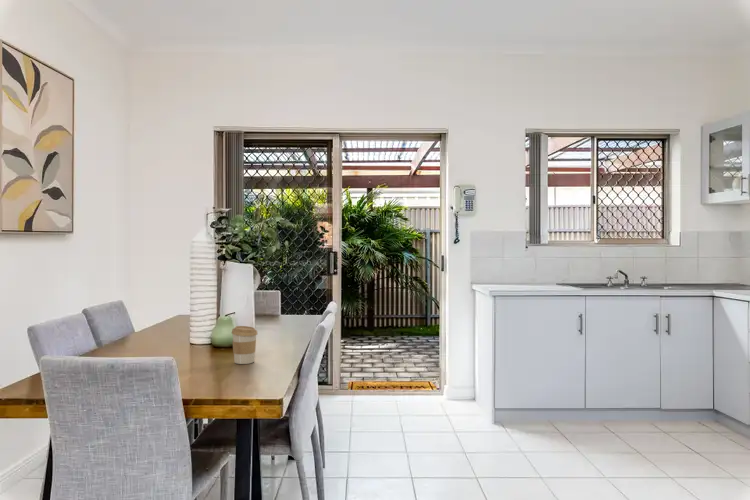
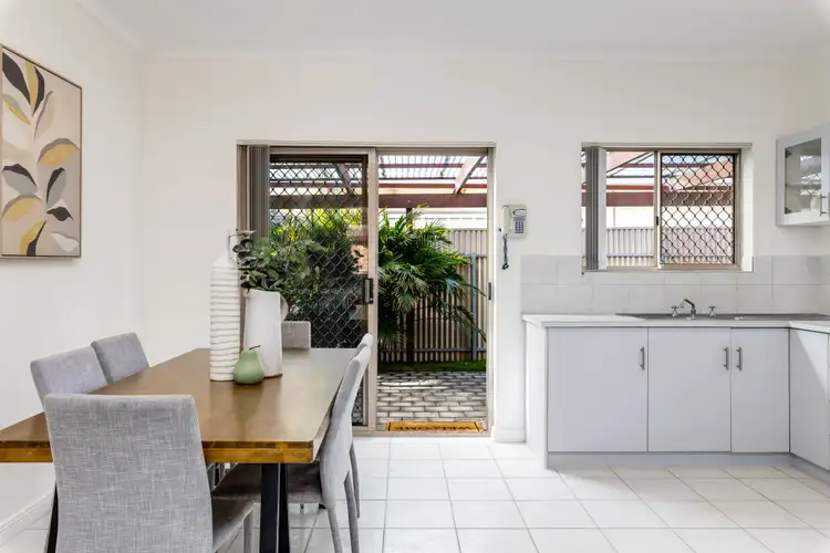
- coffee cup [230,325,259,365]
